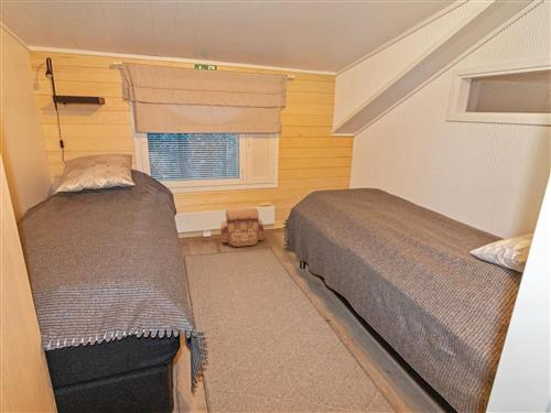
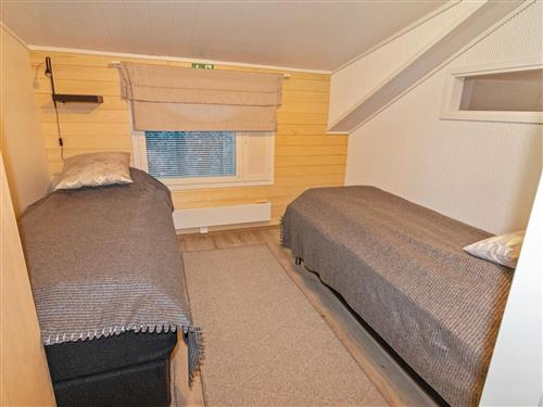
- backpack [219,207,264,248]
